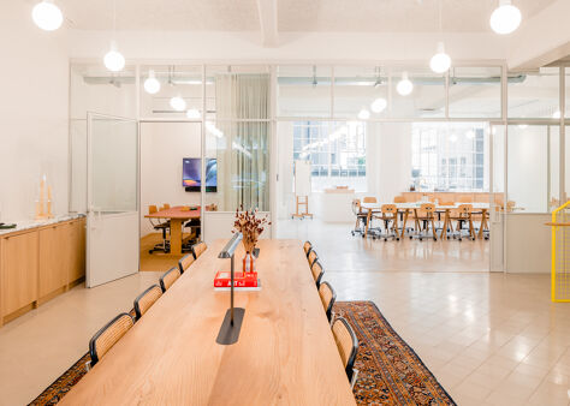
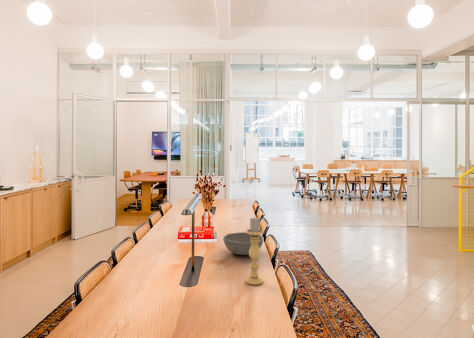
+ bowl [222,231,265,256]
+ candle holder [245,217,264,286]
